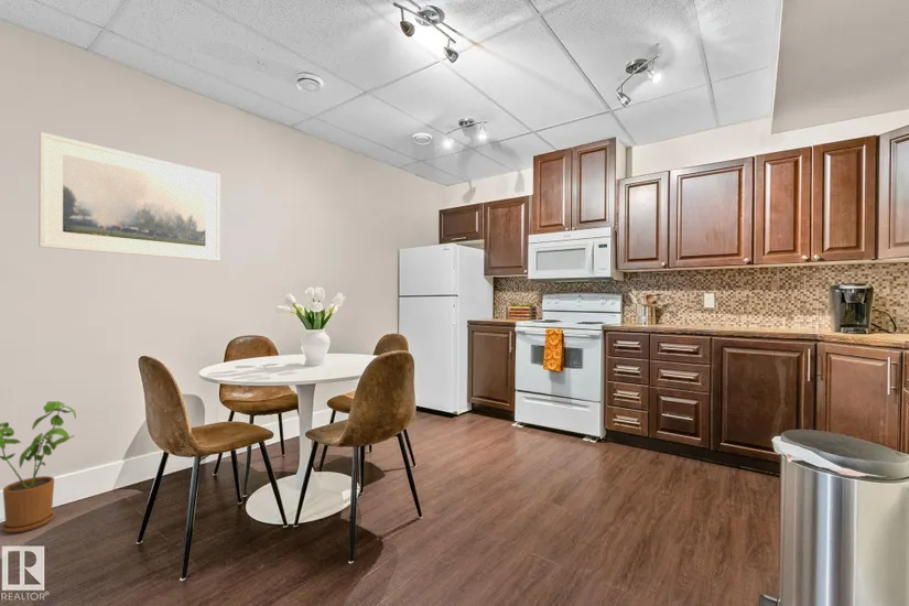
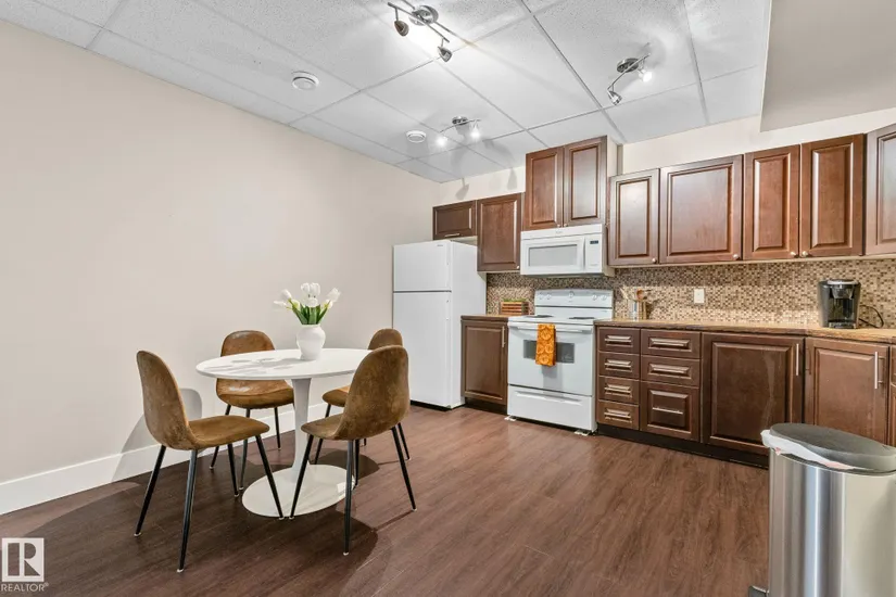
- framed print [37,131,221,262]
- house plant [0,400,77,533]
